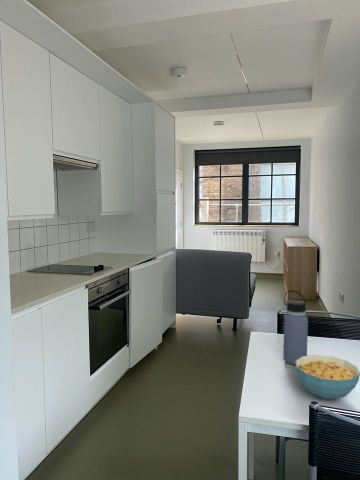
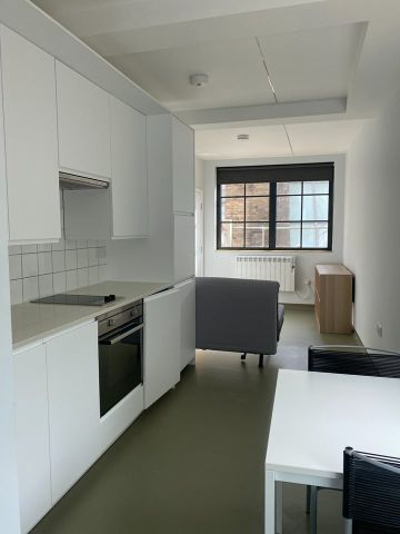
- water bottle [282,289,309,366]
- cereal bowl [295,354,360,401]
